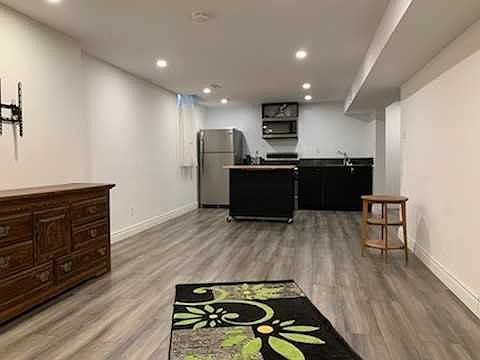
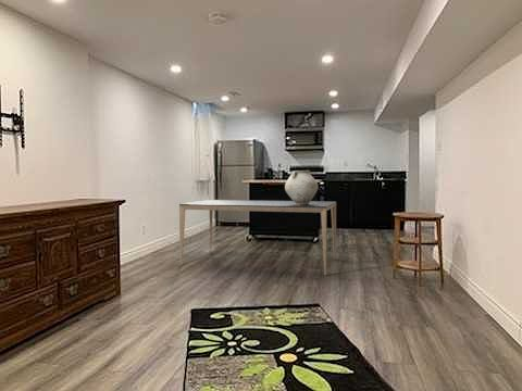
+ dining table [178,199,337,276]
+ ceramic pot [284,169,319,204]
